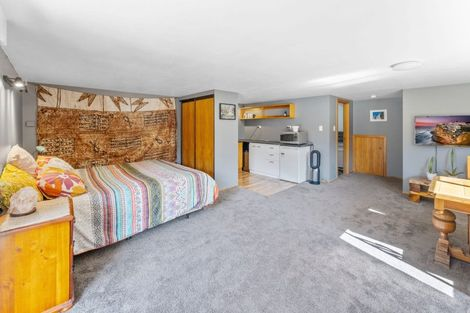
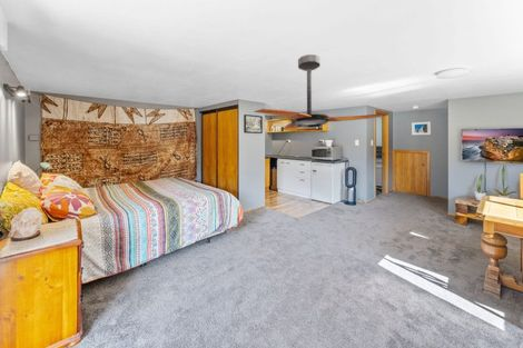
+ ceiling fan [254,53,385,132]
